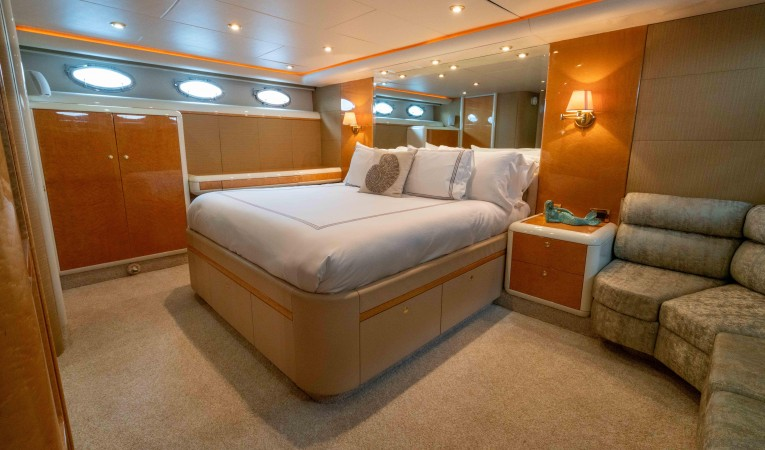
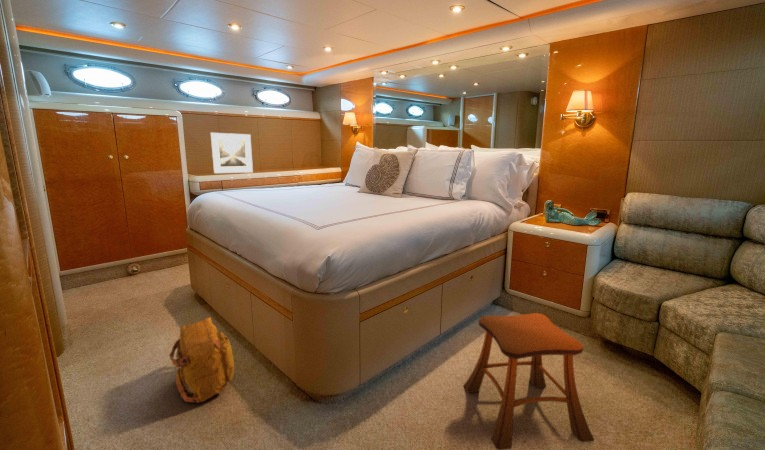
+ backpack [168,317,235,404]
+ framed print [210,132,254,174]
+ stool [462,312,595,450]
